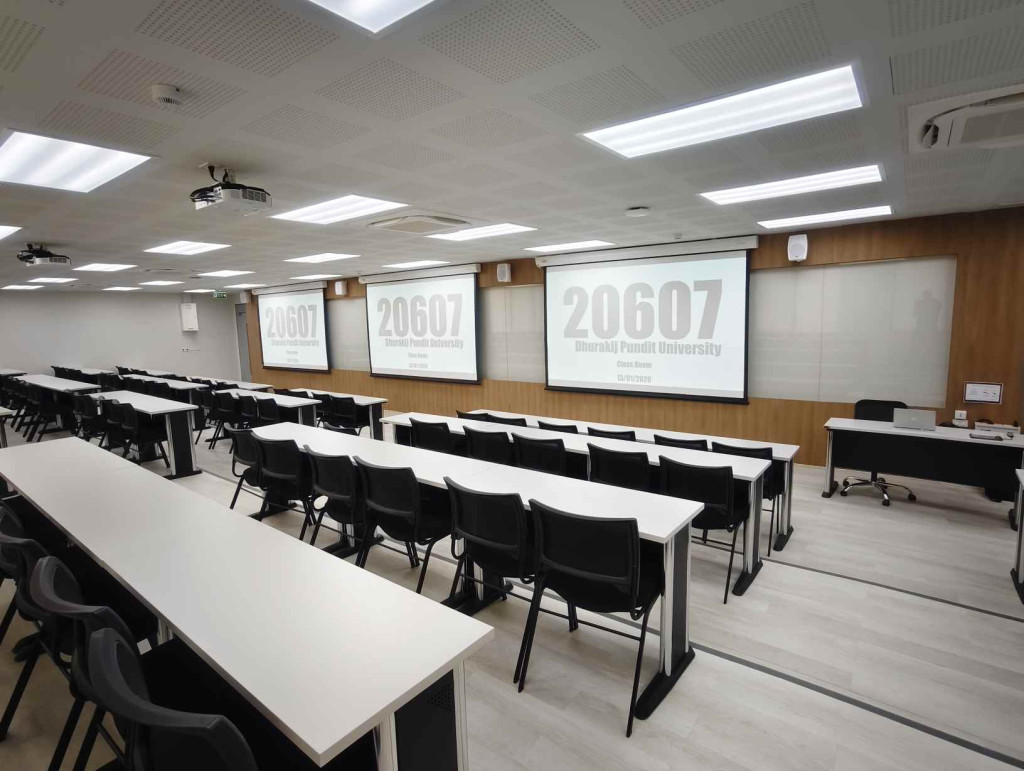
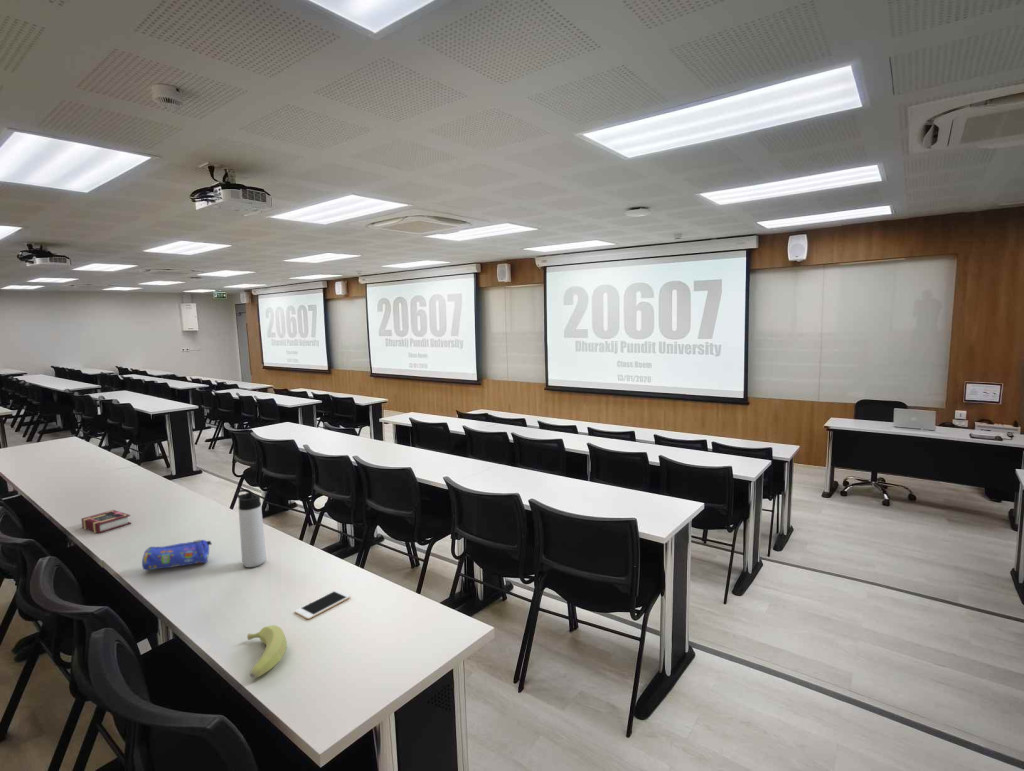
+ book [80,509,132,534]
+ banana [246,624,288,679]
+ thermos bottle [235,488,267,568]
+ cell phone [294,589,351,620]
+ pencil case [141,539,213,572]
